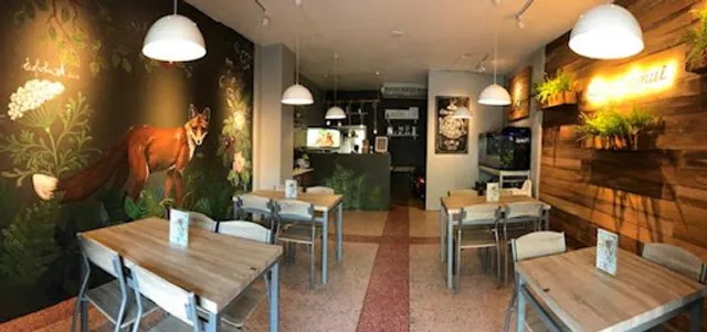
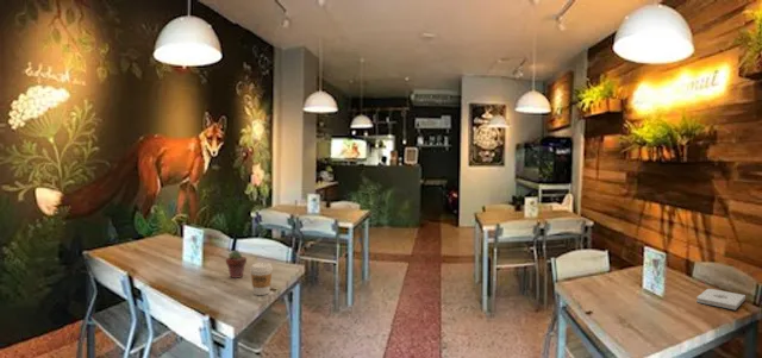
+ potted succulent [225,250,248,280]
+ coffee cup [249,262,274,296]
+ notepad [695,288,747,310]
